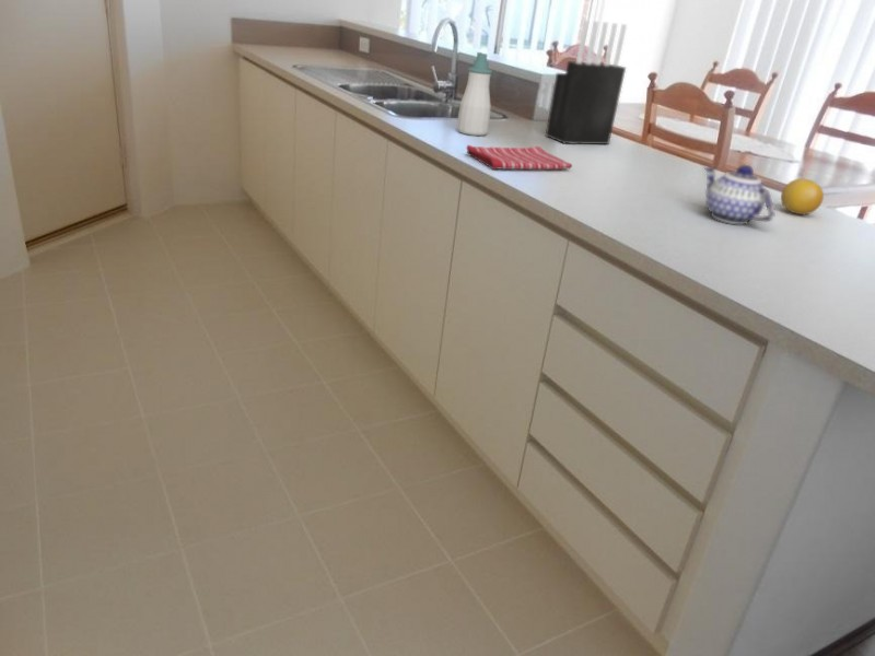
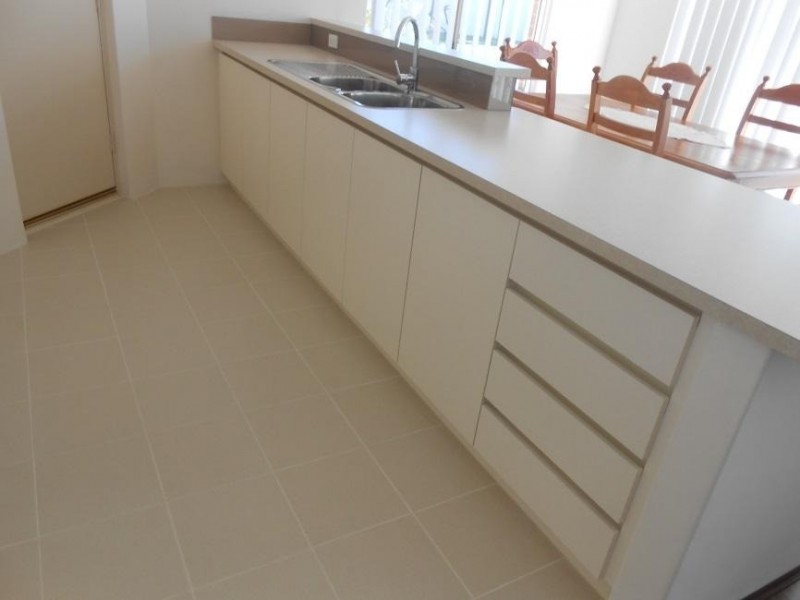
- dish towel [465,144,573,171]
- knife block [545,19,628,145]
- soap bottle [456,51,493,137]
- teapot [702,164,777,225]
- fruit [780,178,825,215]
